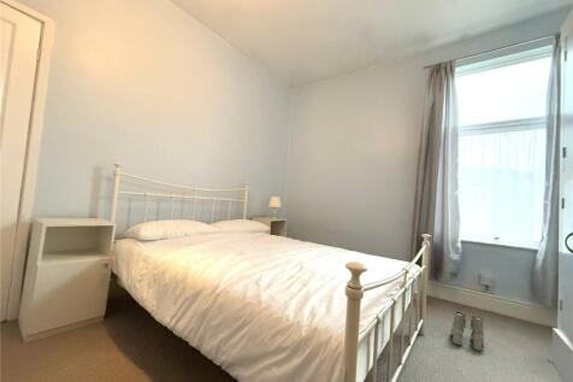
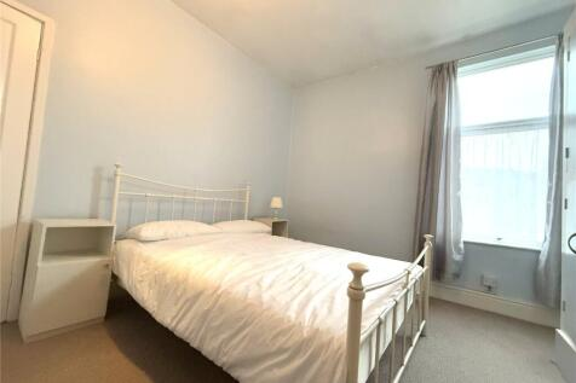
- boots [449,311,485,353]
